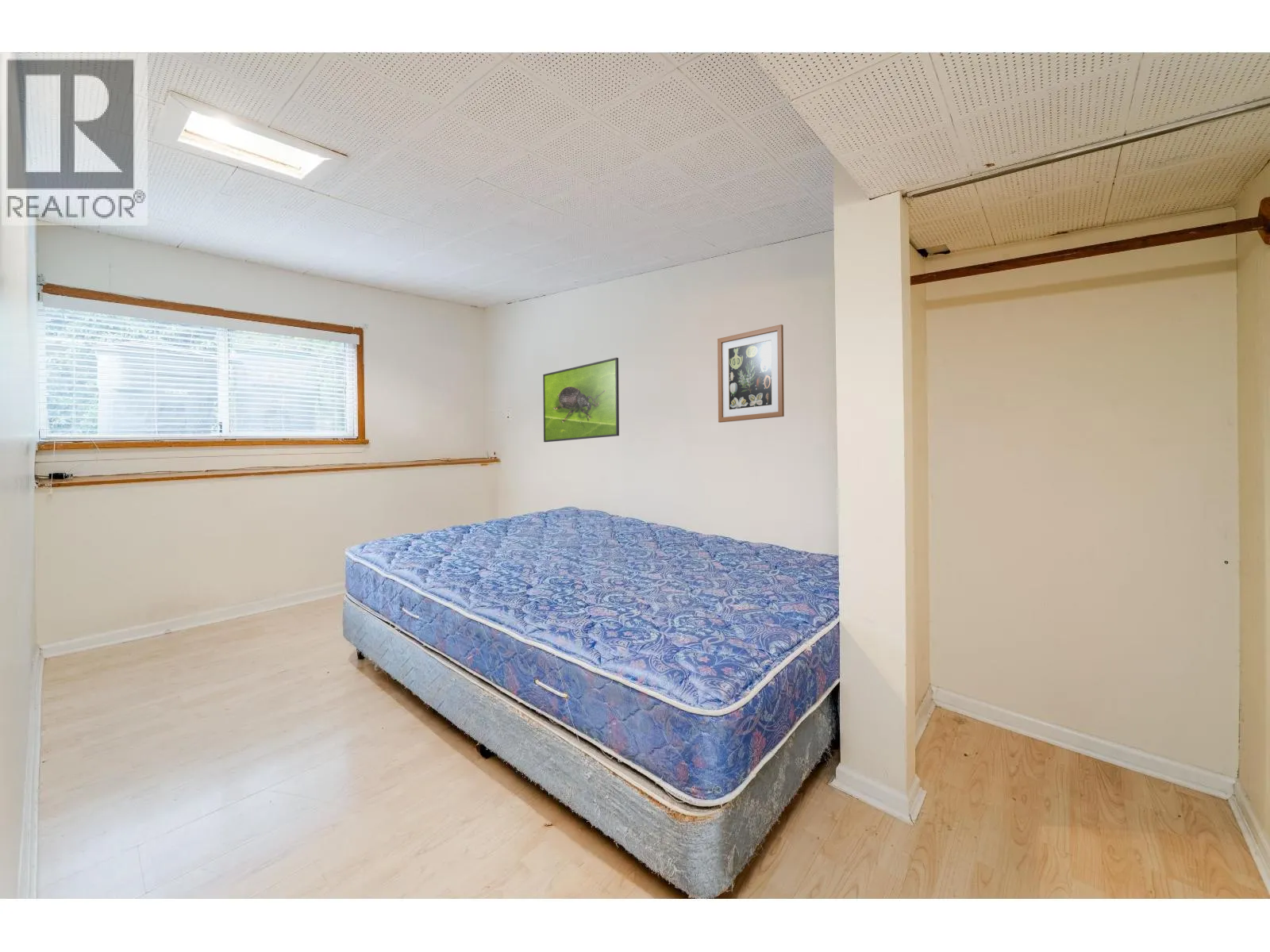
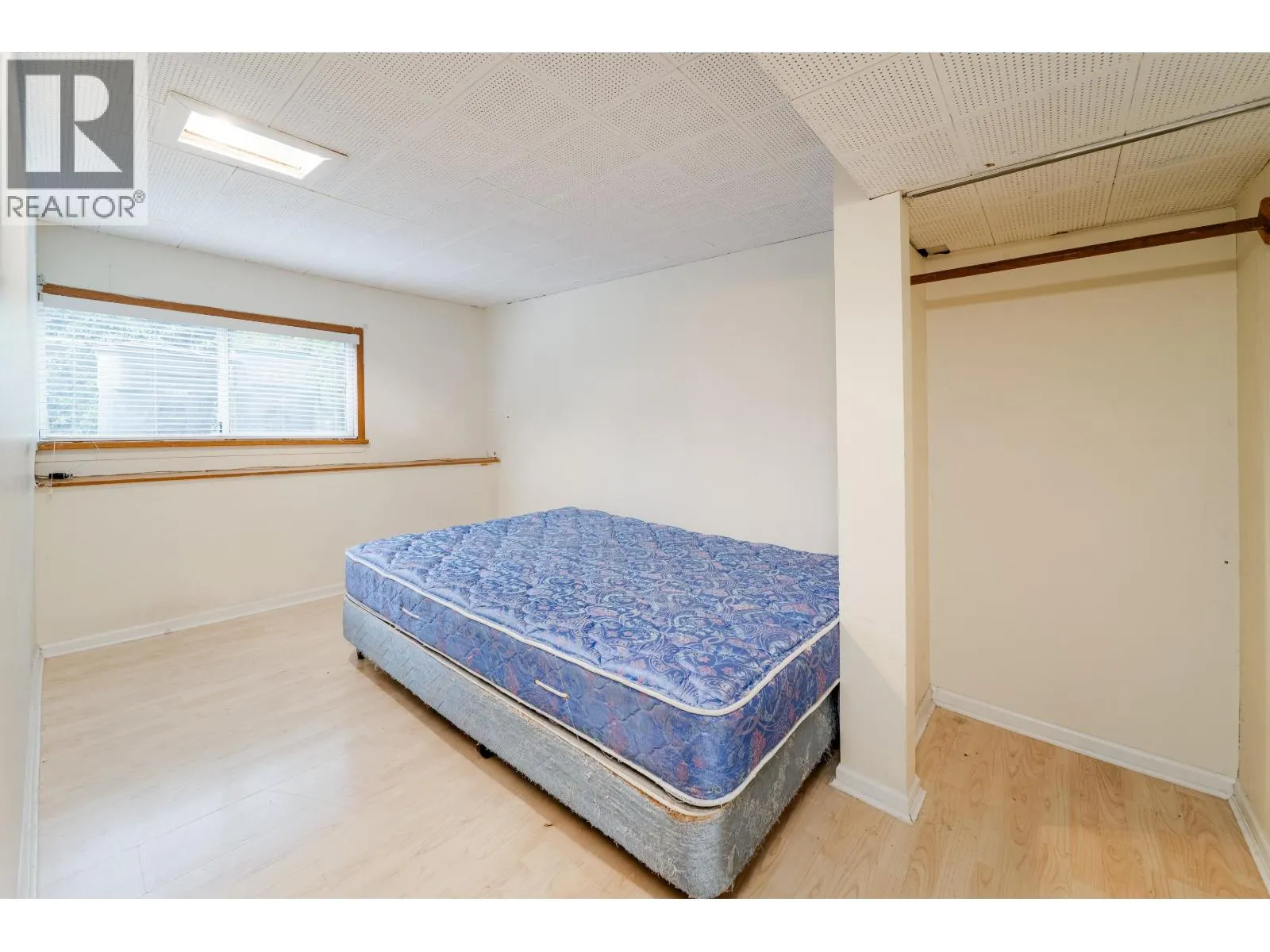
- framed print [542,357,620,443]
- wall art [717,324,785,423]
